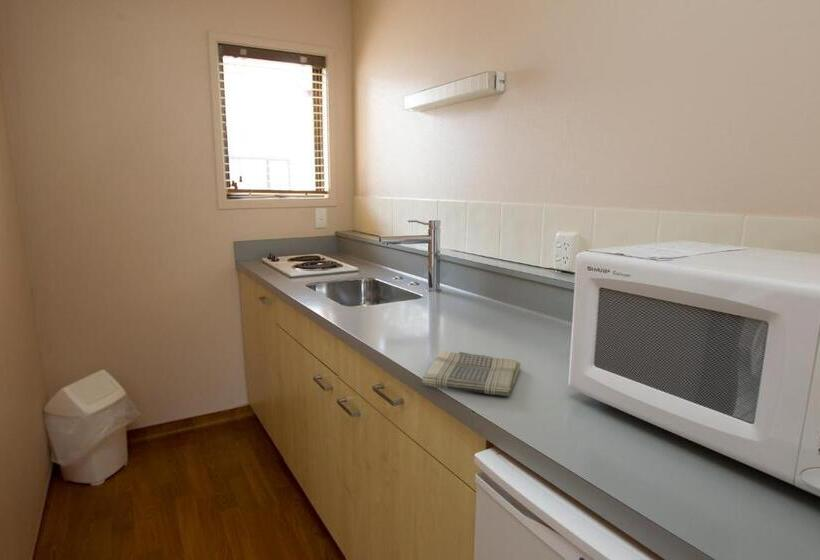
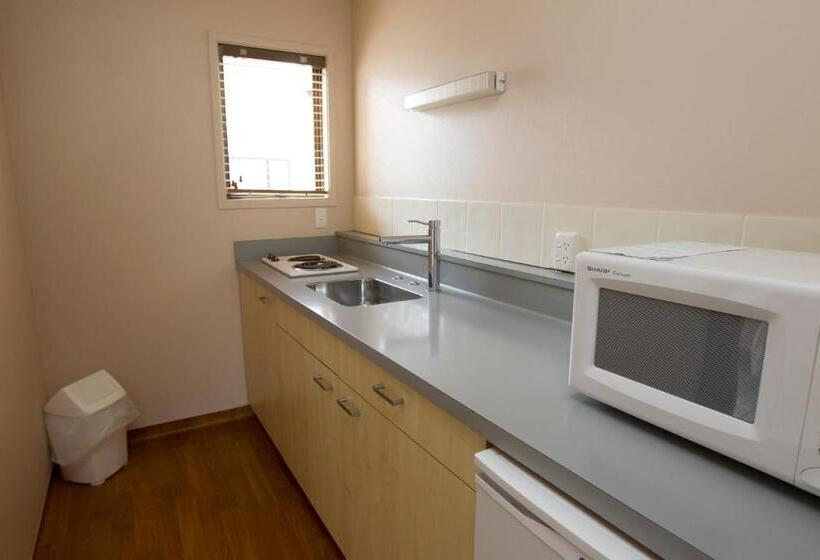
- dish towel [421,349,521,397]
